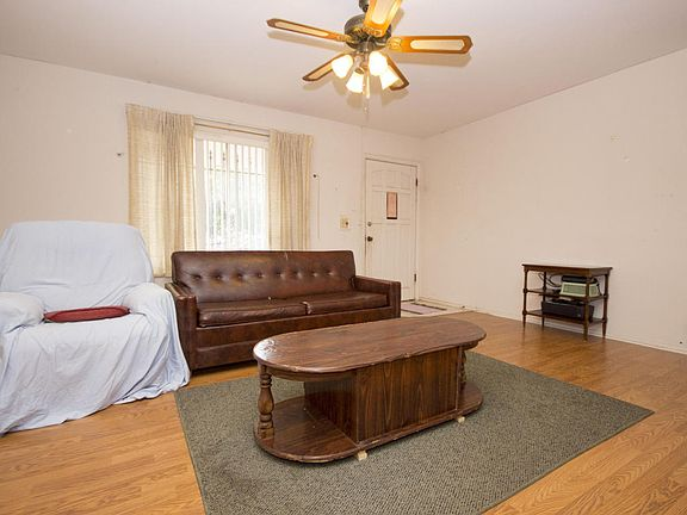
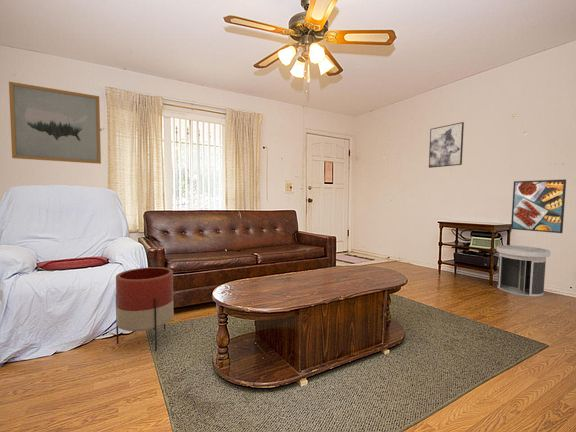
+ revolving door [496,244,551,297]
+ planter [115,266,175,352]
+ wall art [8,81,102,165]
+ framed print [510,178,567,234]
+ wall art [428,121,465,169]
